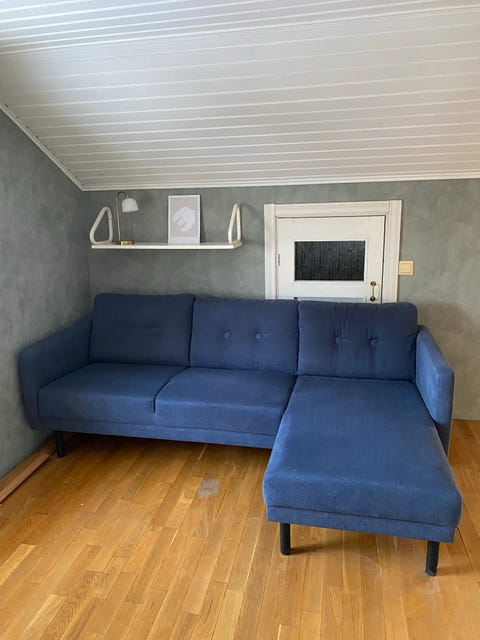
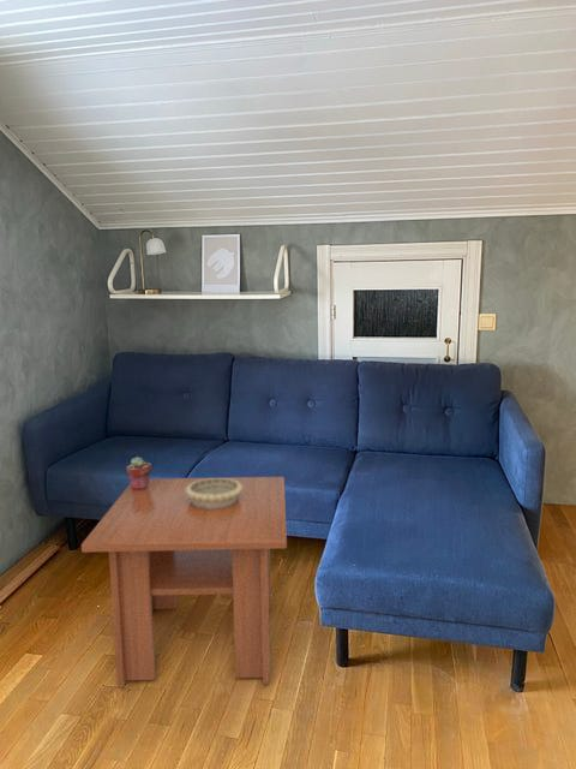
+ decorative bowl [186,477,242,508]
+ coffee table [80,476,288,688]
+ potted succulent [125,455,152,489]
